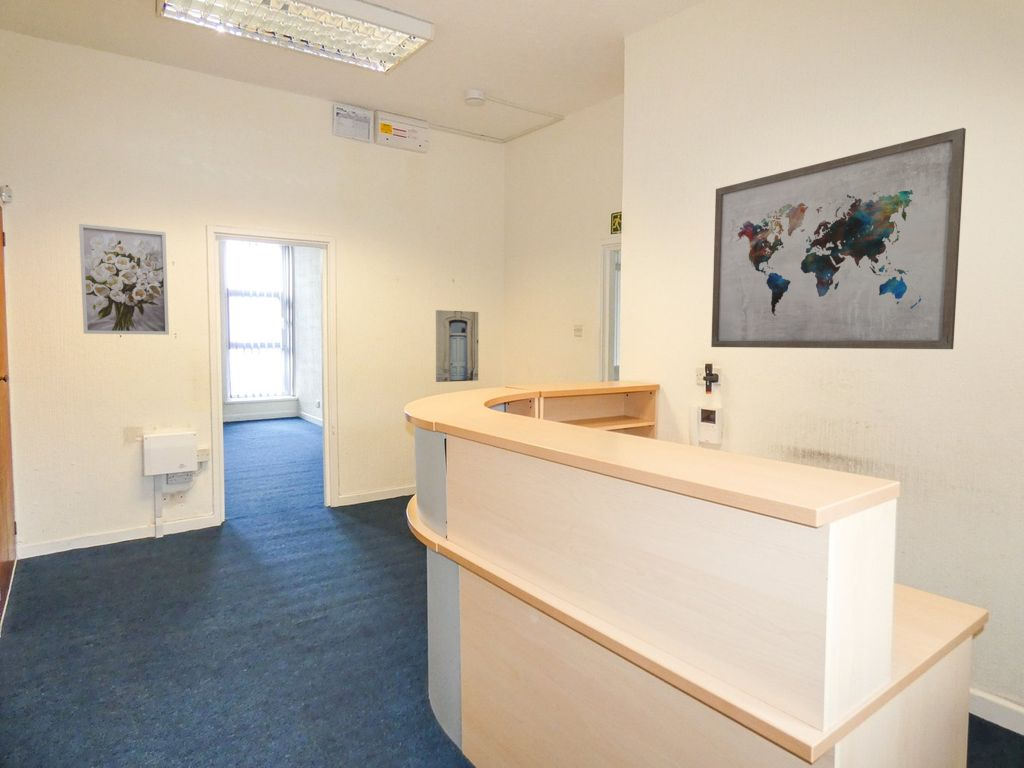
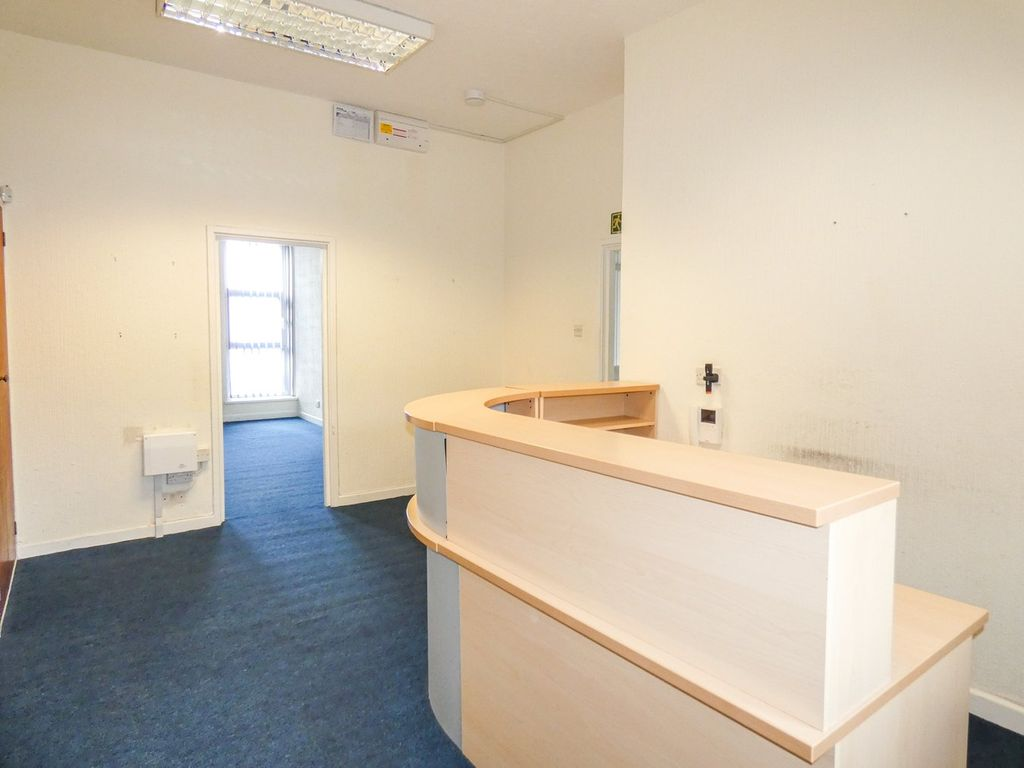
- wall art [435,309,479,383]
- wall art [78,223,170,336]
- wall art [710,127,967,350]
